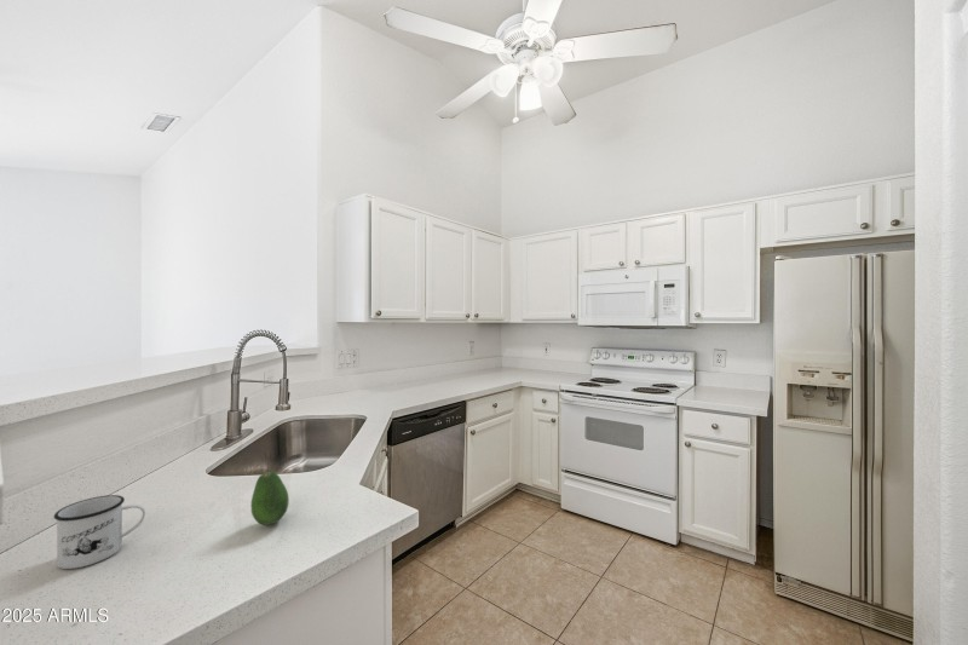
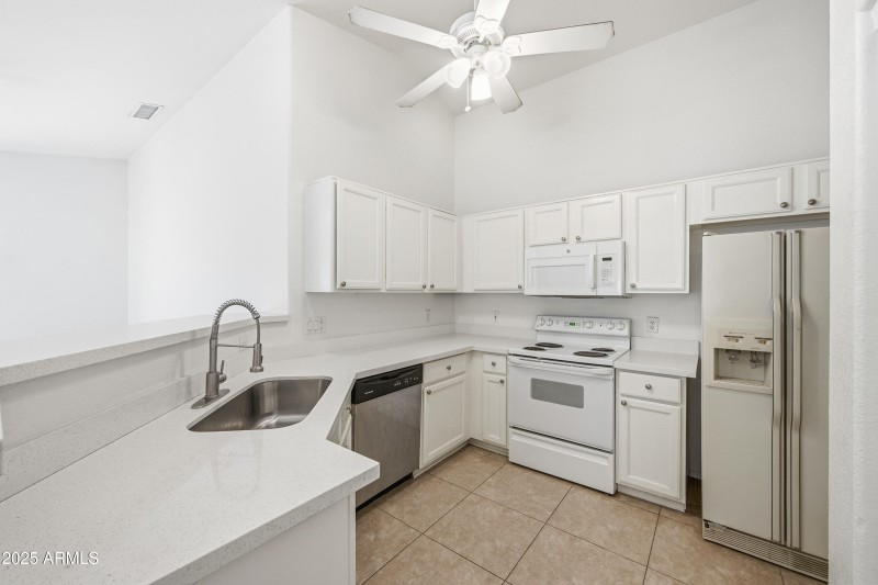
- mug [53,494,146,570]
- fruit [249,471,290,526]
